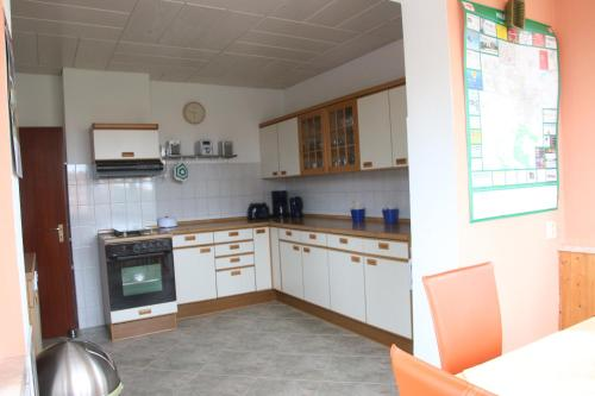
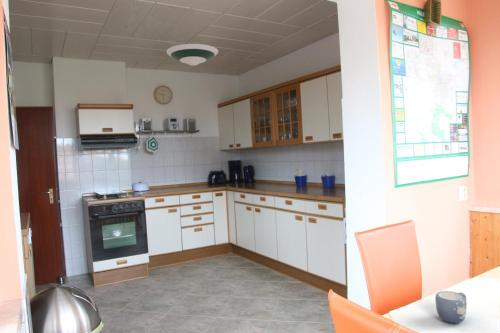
+ mug [434,290,468,324]
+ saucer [166,43,219,66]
